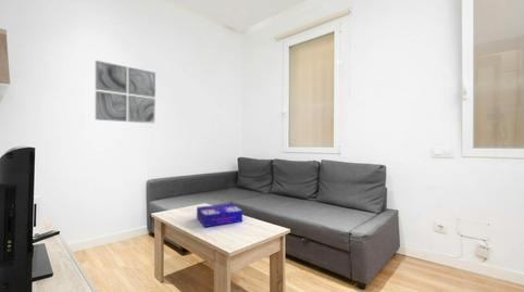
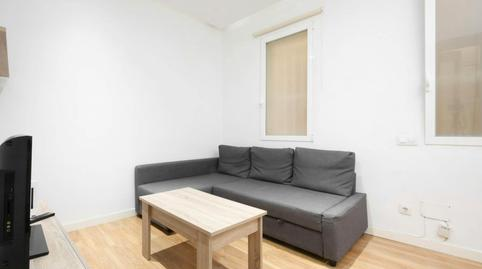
- wall art [95,60,157,125]
- board game [196,203,244,228]
